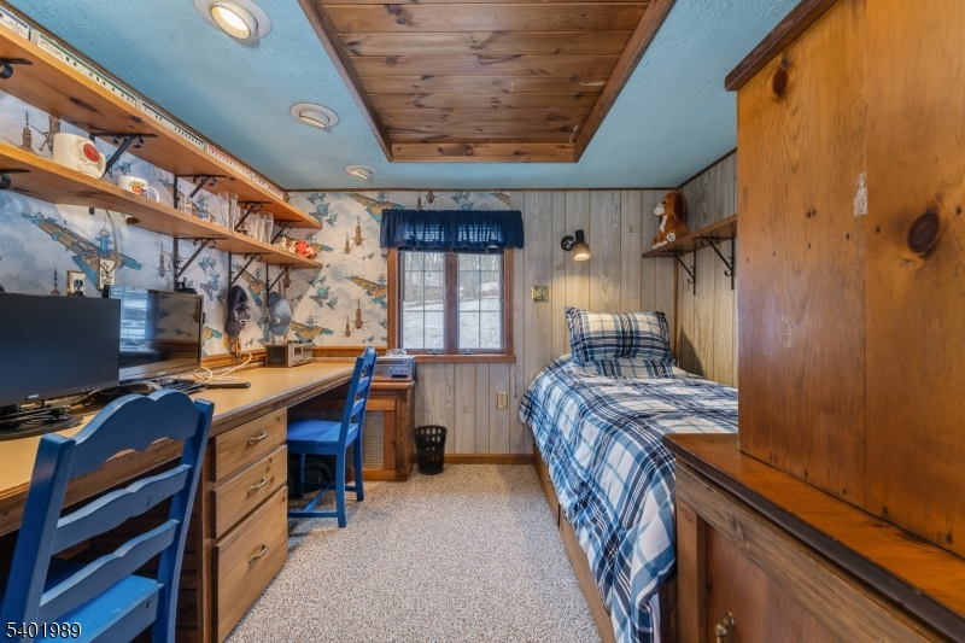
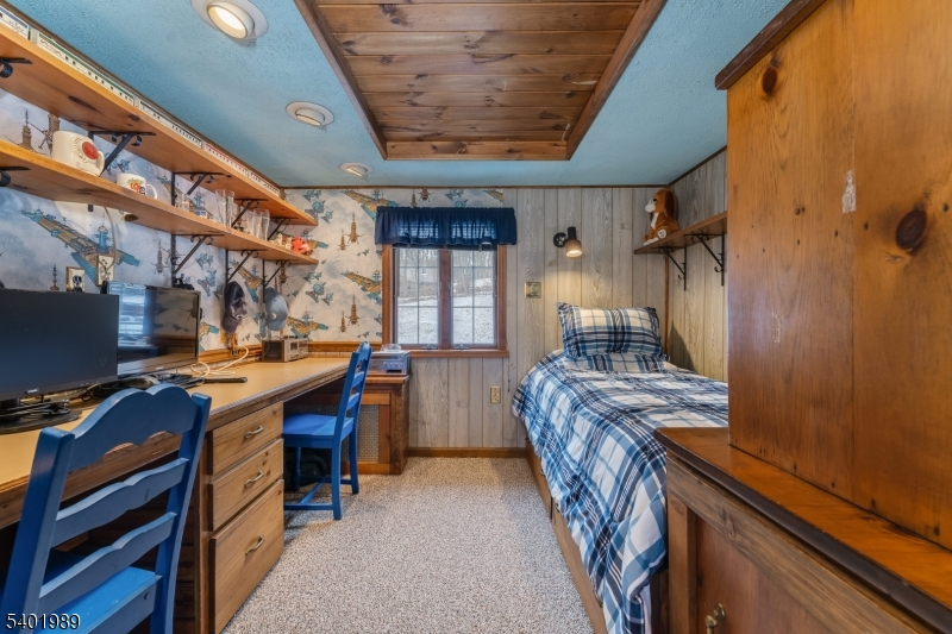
- wastebasket [411,423,449,477]
